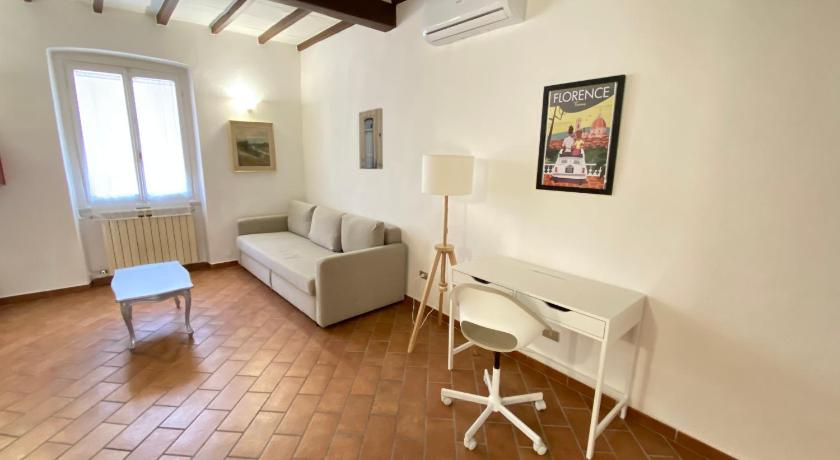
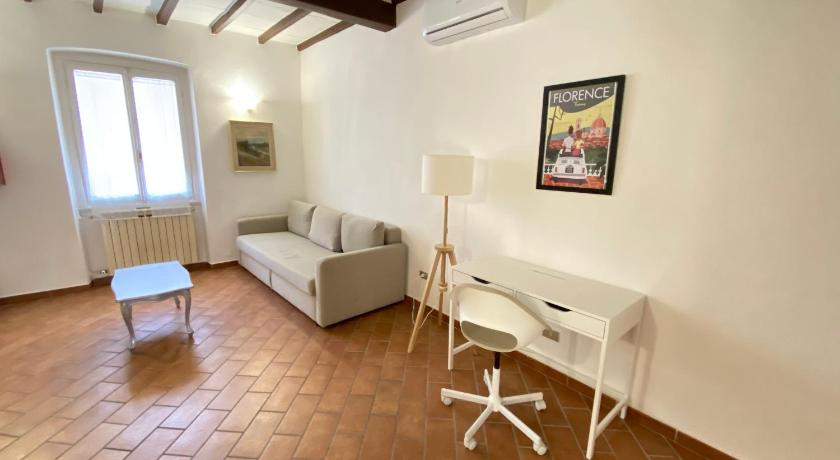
- wall art [358,107,384,170]
